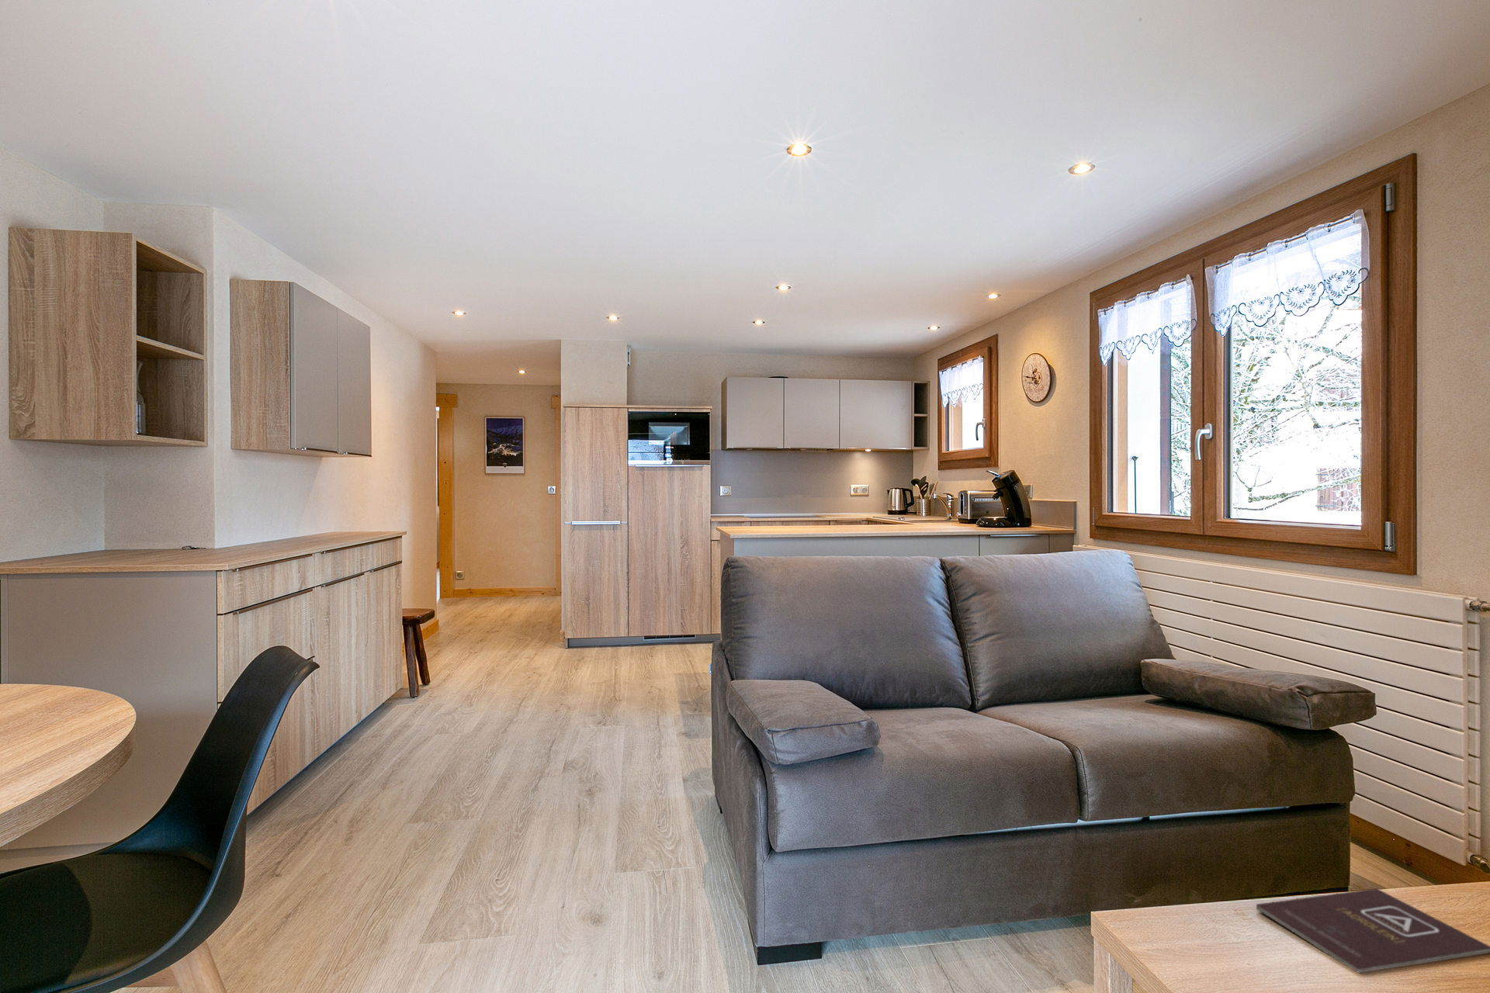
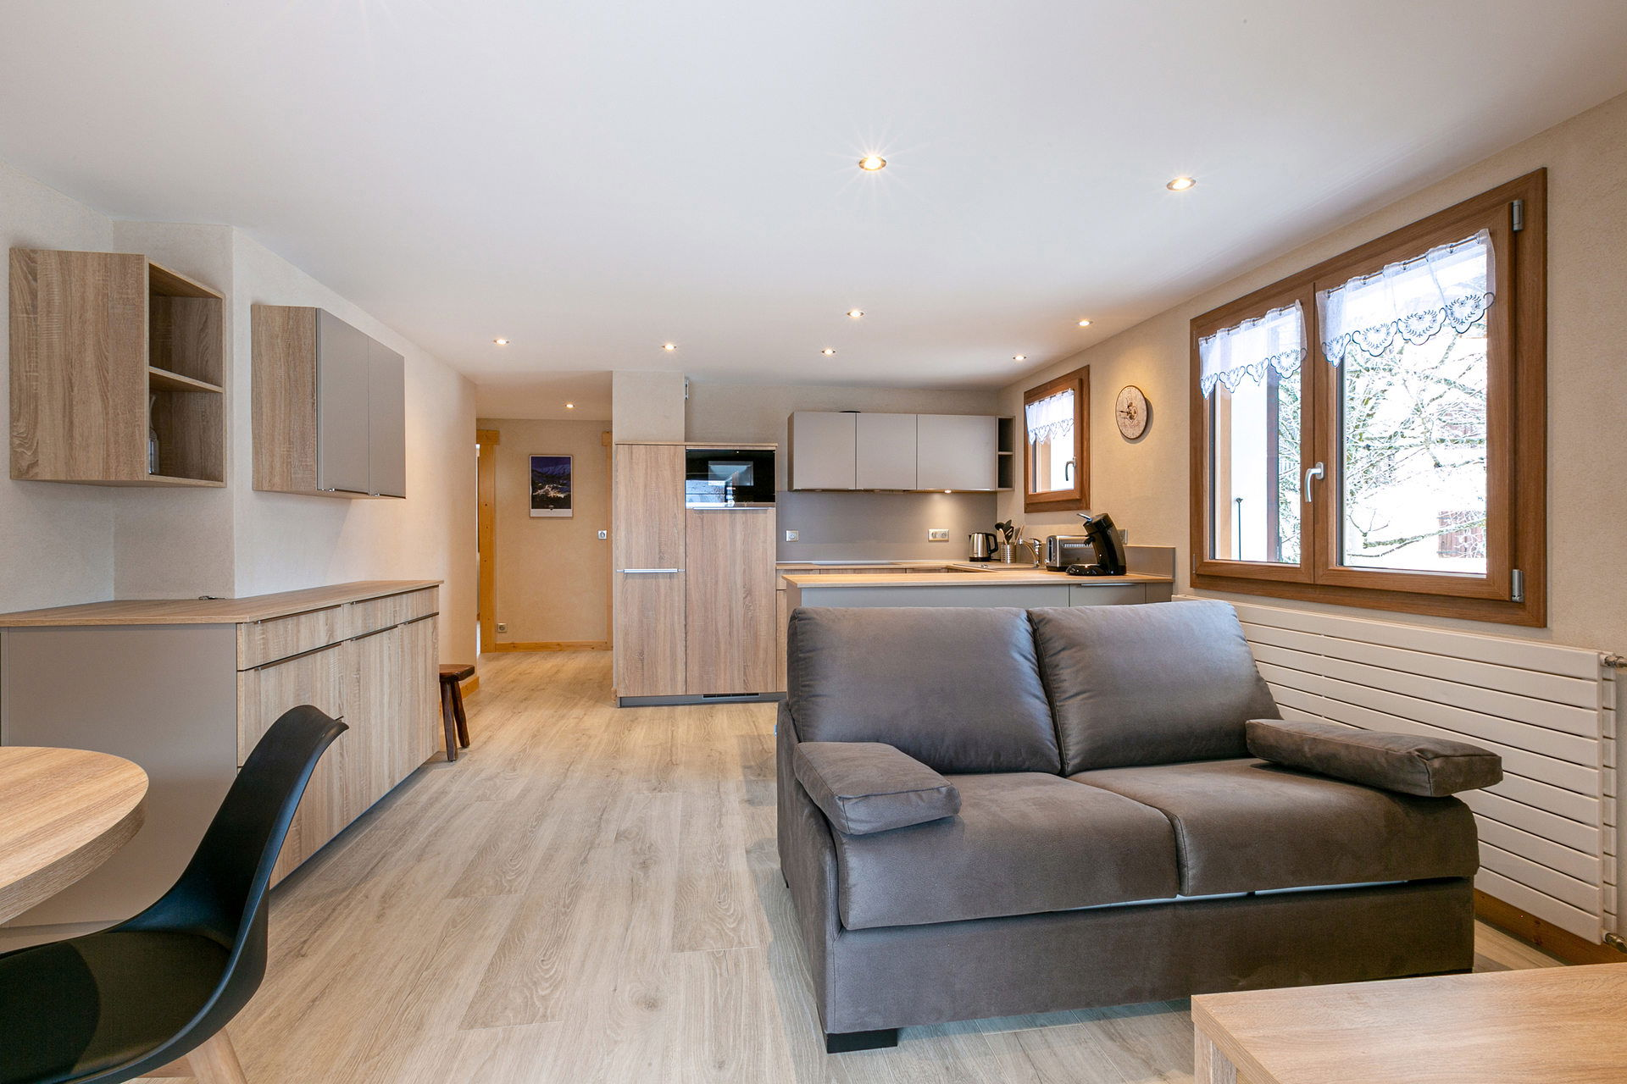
- book [1256,888,1490,974]
